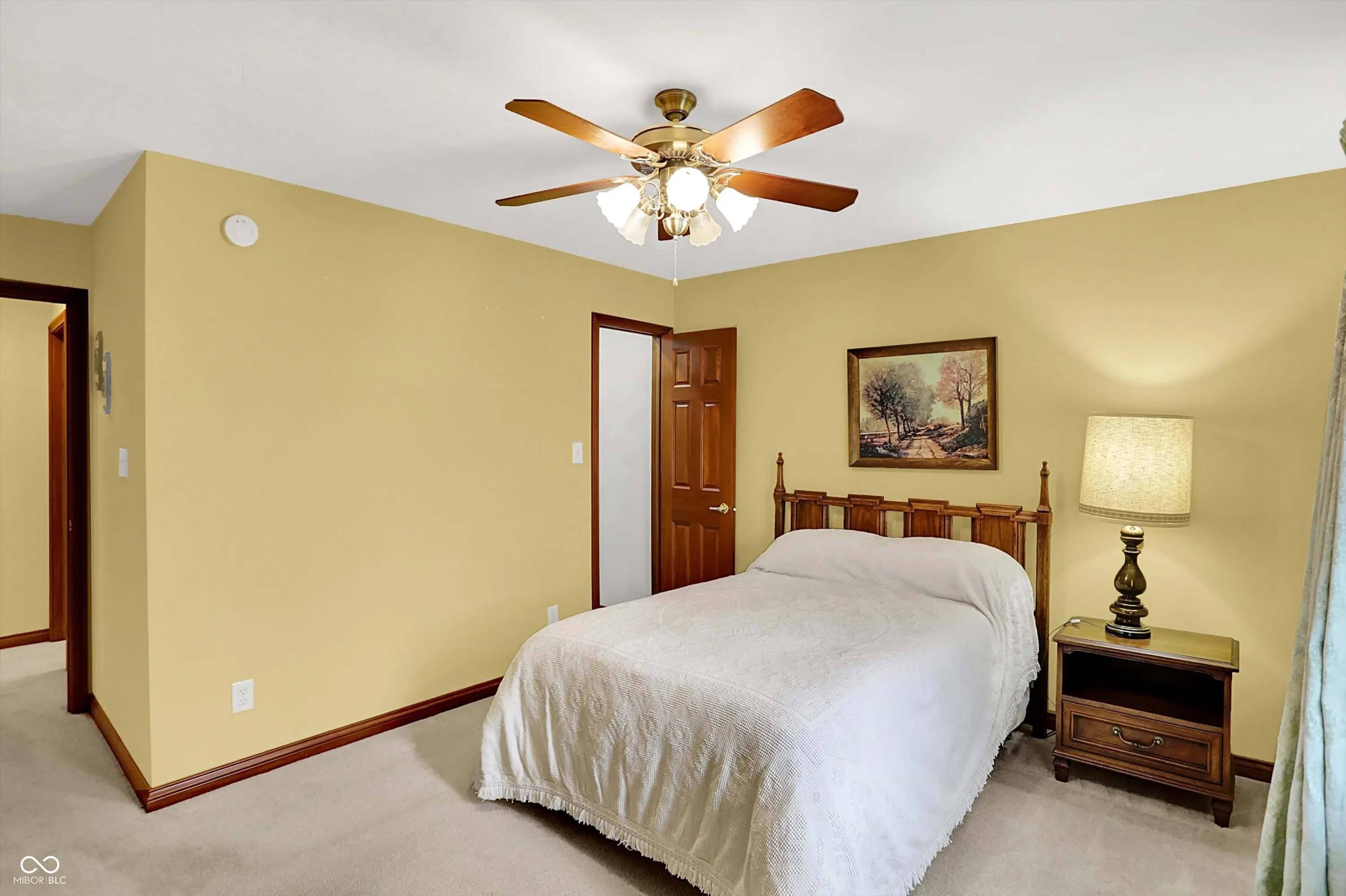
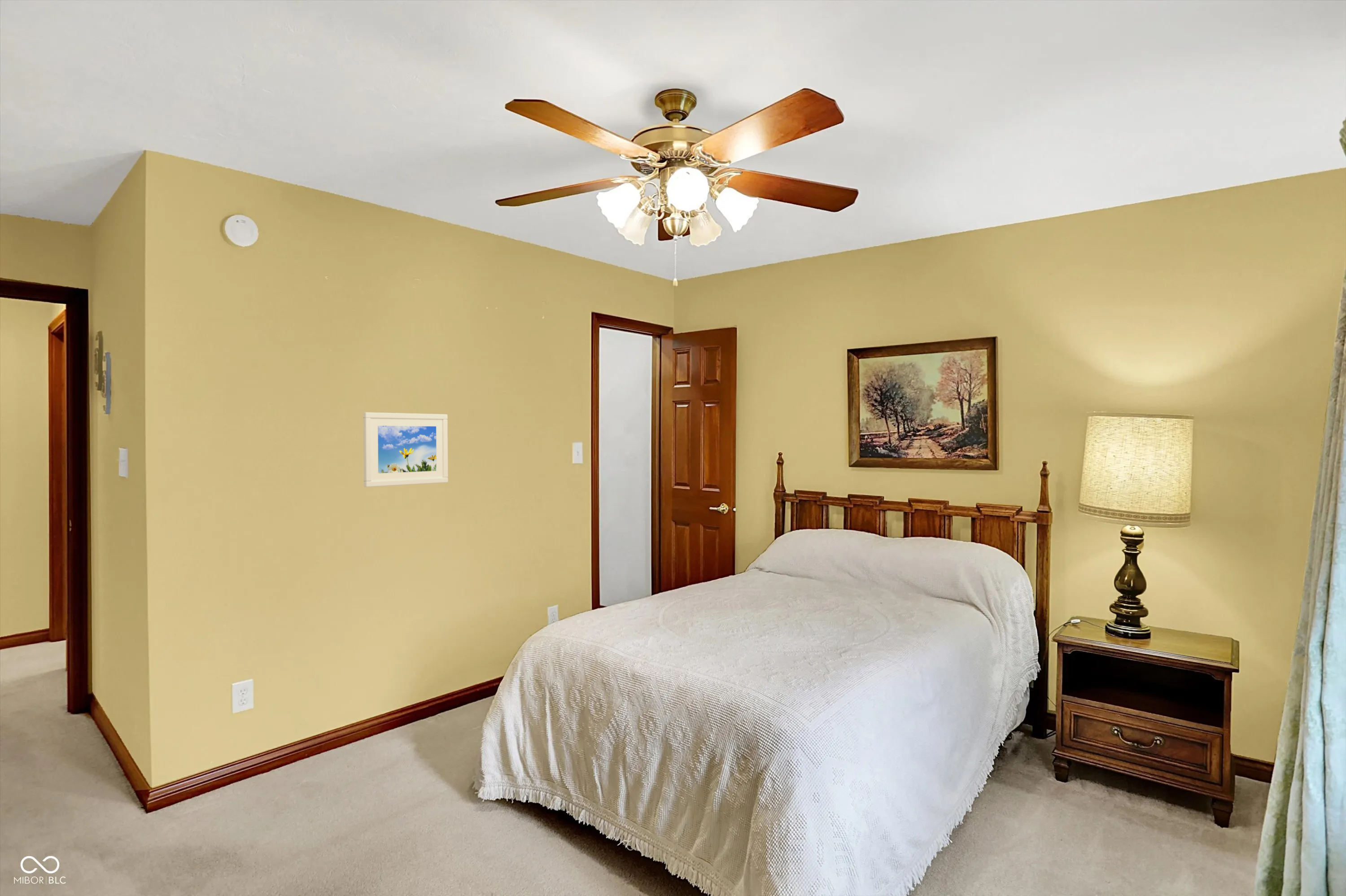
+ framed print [363,412,448,487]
